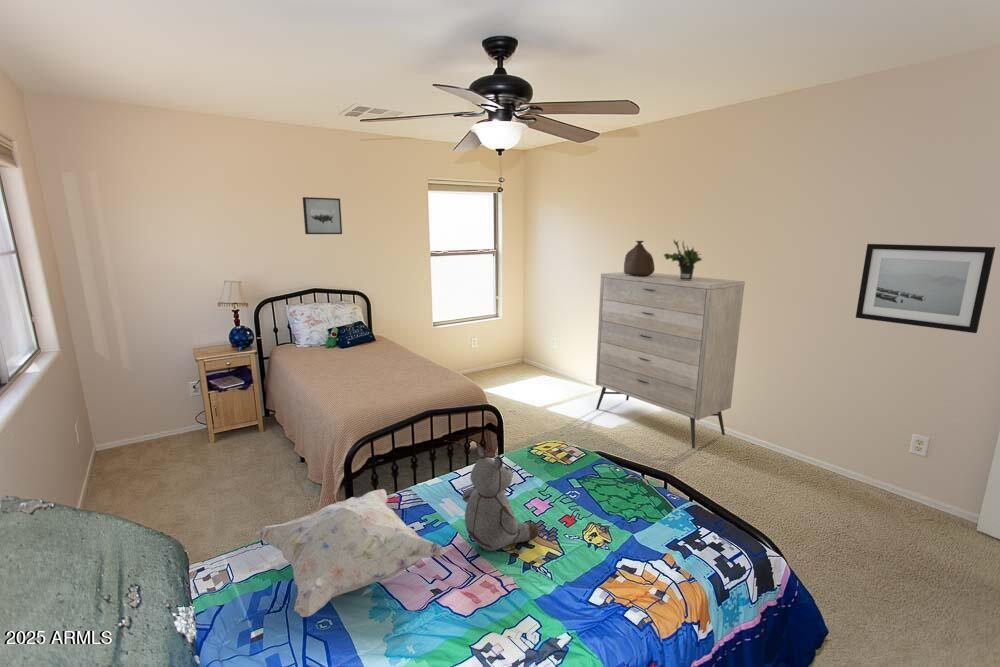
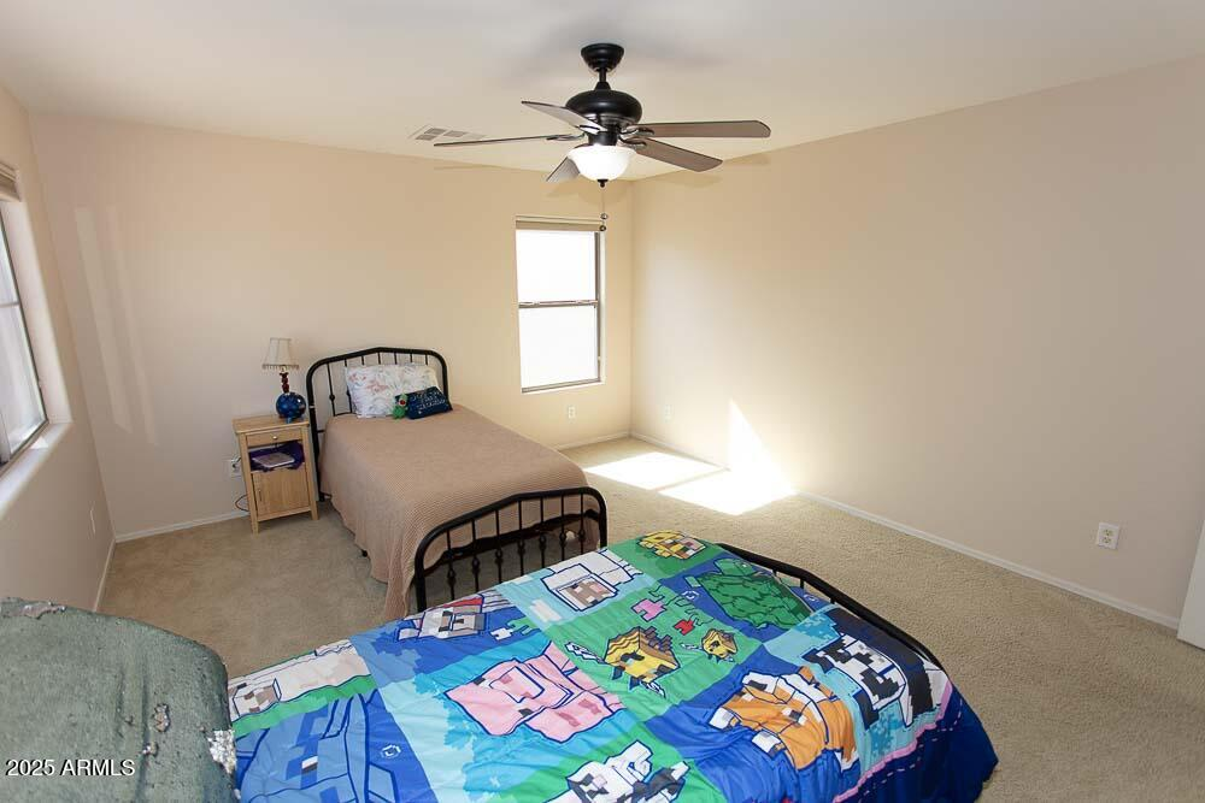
- decorative pillow [255,488,447,618]
- wall art [855,243,996,334]
- stuffed bear [462,445,540,552]
- bag [623,240,656,276]
- wall art [302,196,343,235]
- dresser [595,271,746,449]
- potted plant [663,238,703,280]
